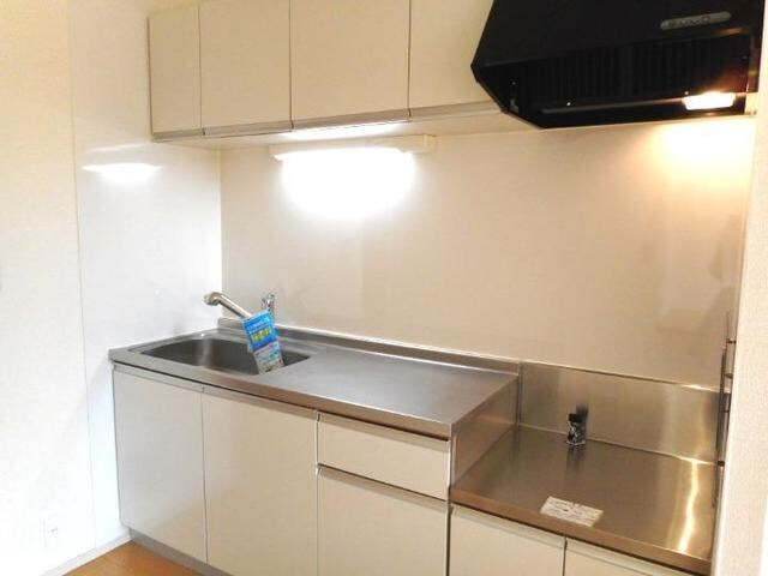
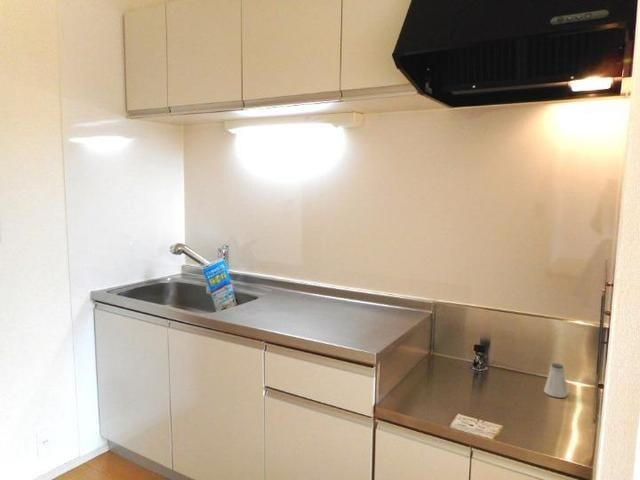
+ saltshaker [543,362,568,399]
